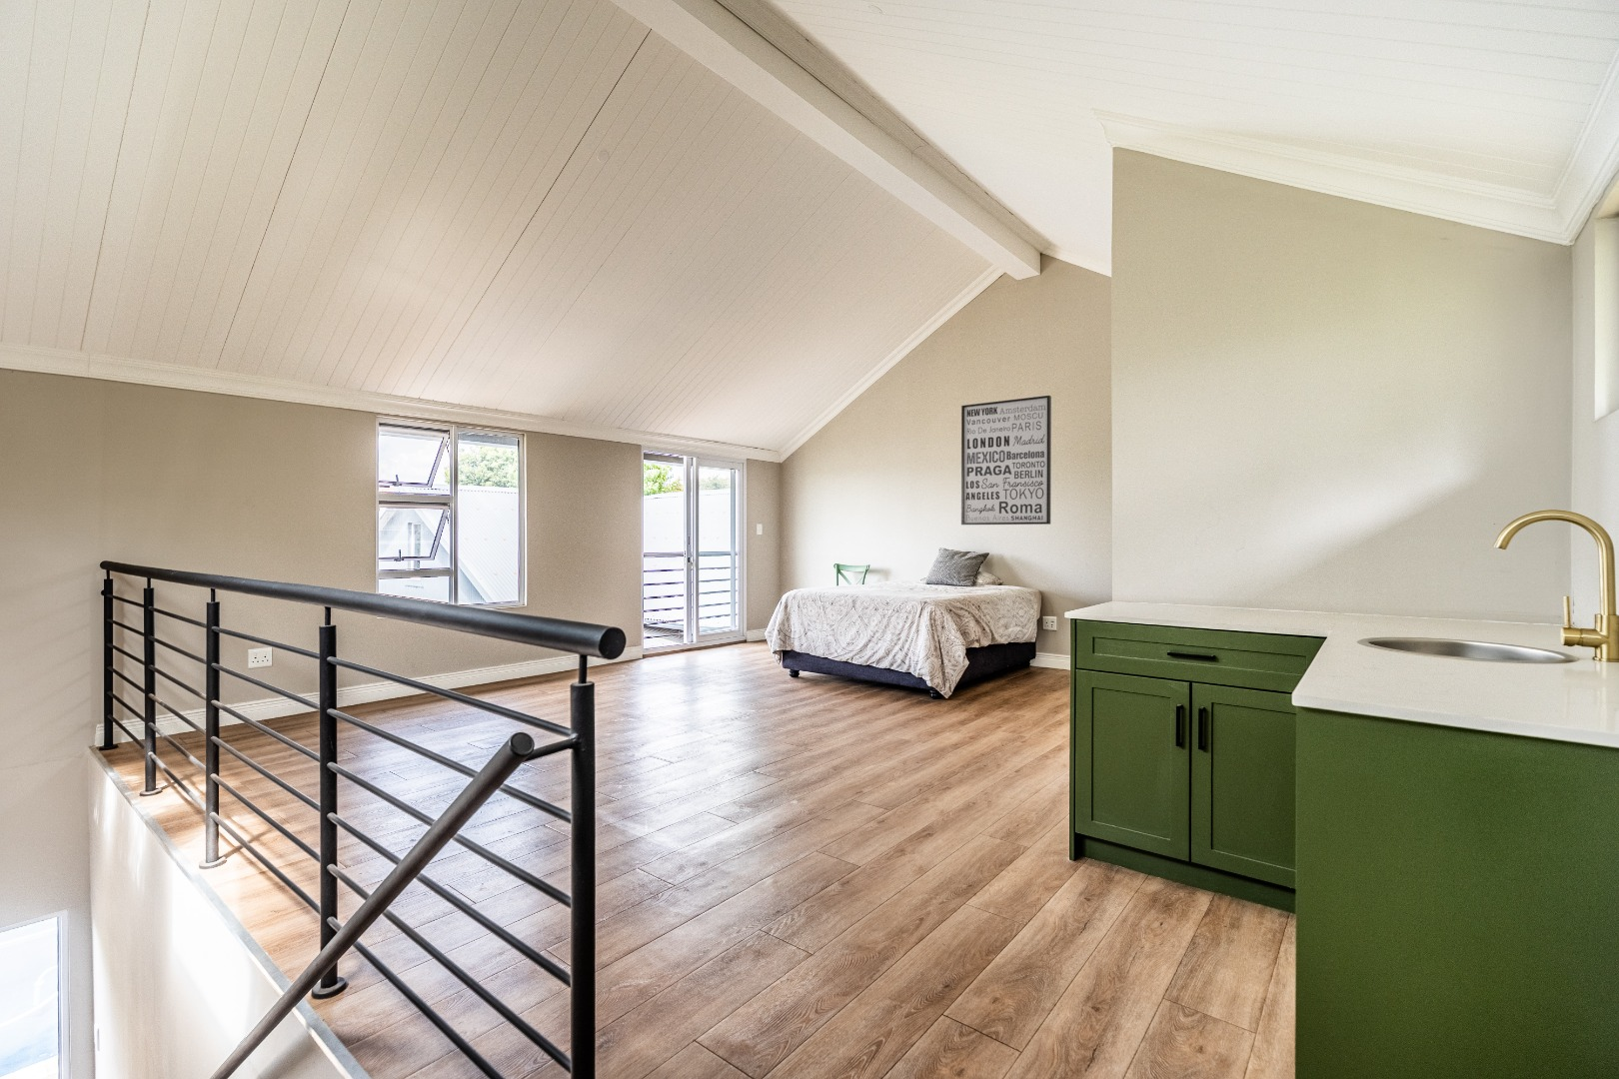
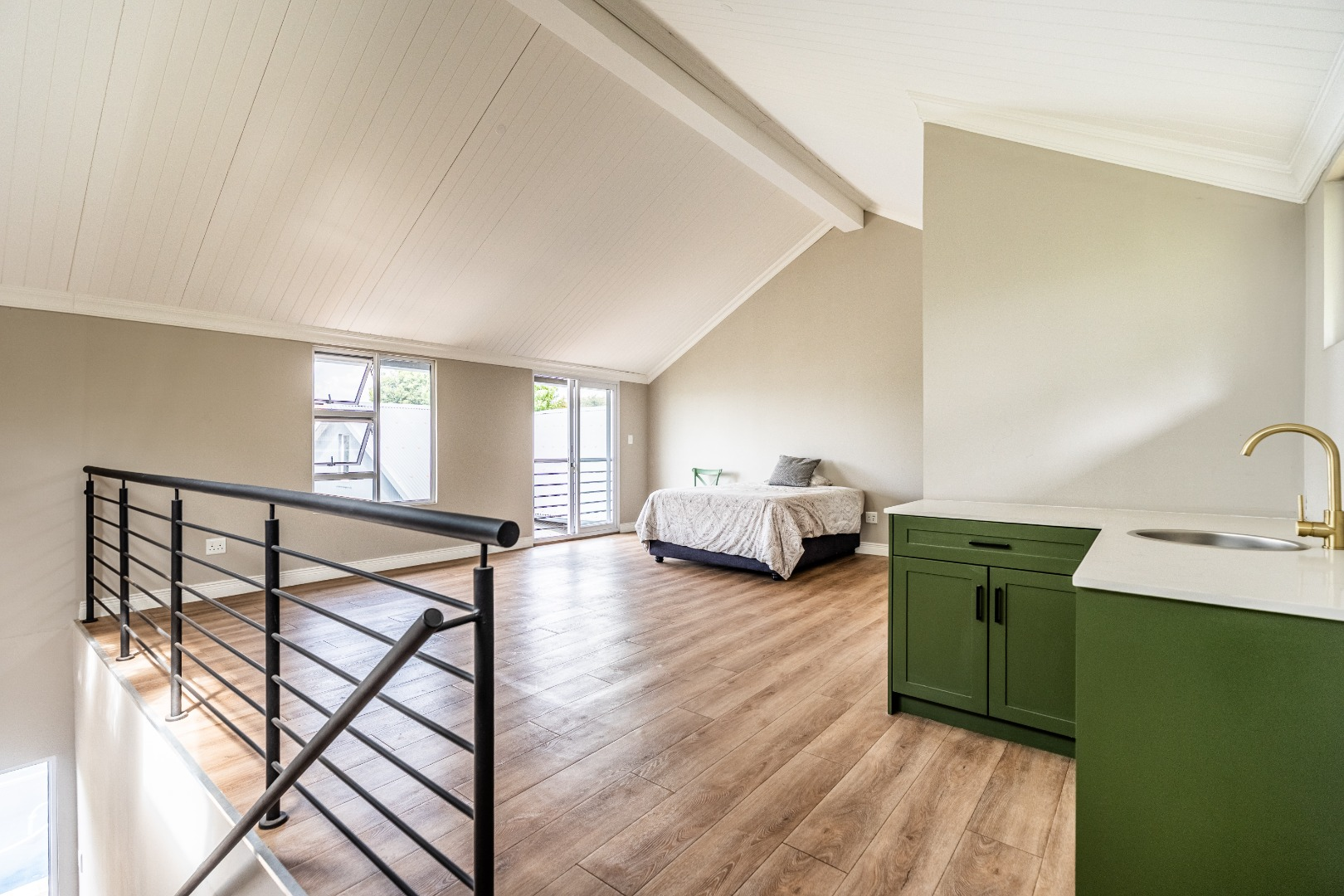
- wall art [960,395,1053,525]
